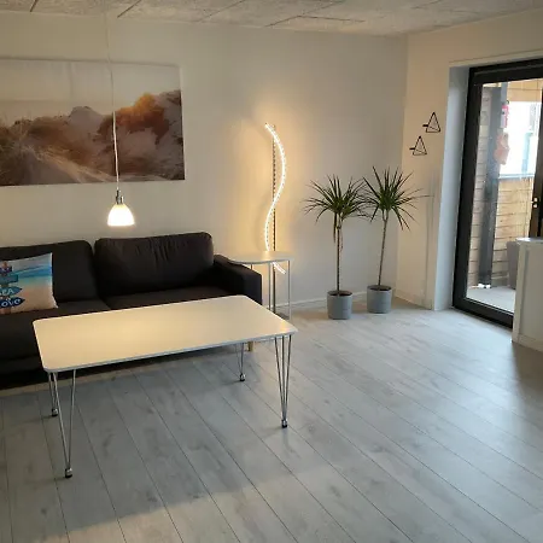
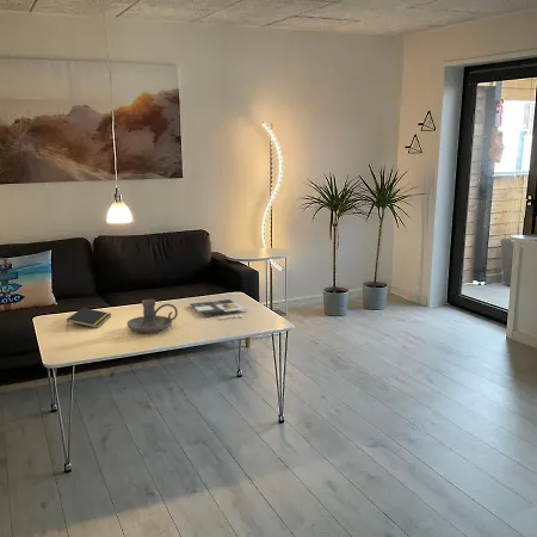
+ magazine [189,298,247,320]
+ candle holder [126,298,179,333]
+ notepad [66,307,112,329]
